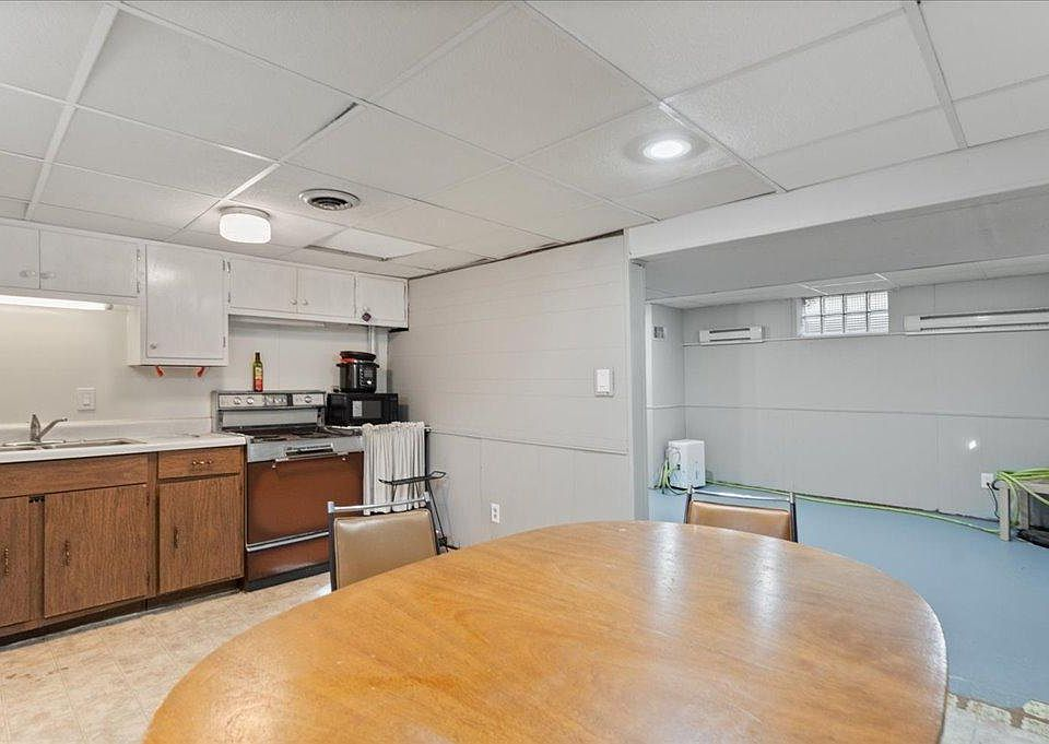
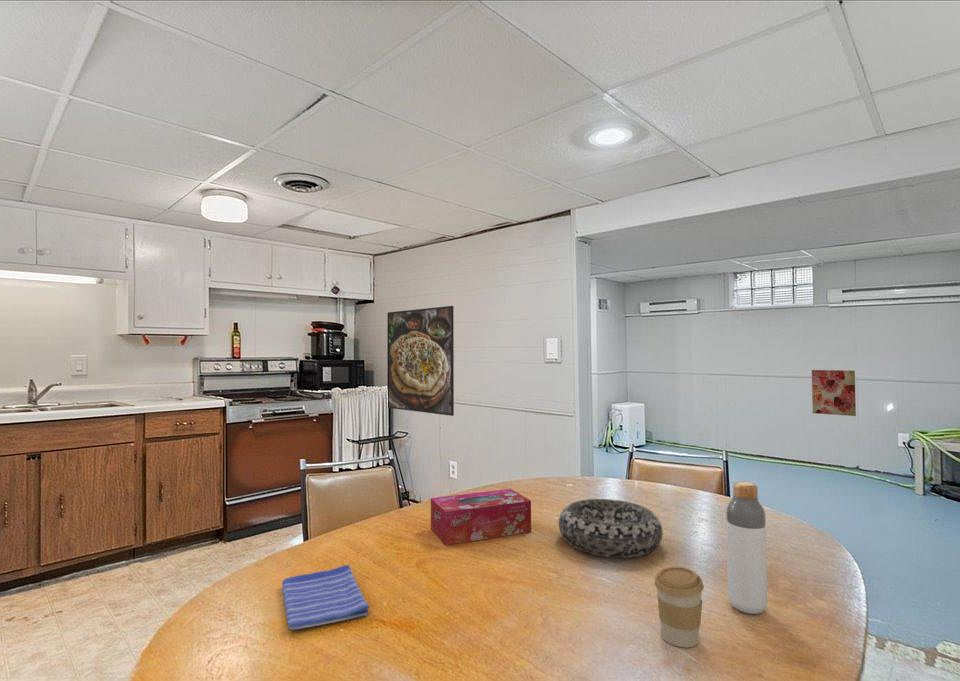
+ wall art [811,369,857,417]
+ decorative bowl [558,498,664,559]
+ coffee cup [654,566,705,648]
+ dish towel [281,564,370,631]
+ bottle [726,481,768,615]
+ tissue box [430,488,532,546]
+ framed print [386,305,455,417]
